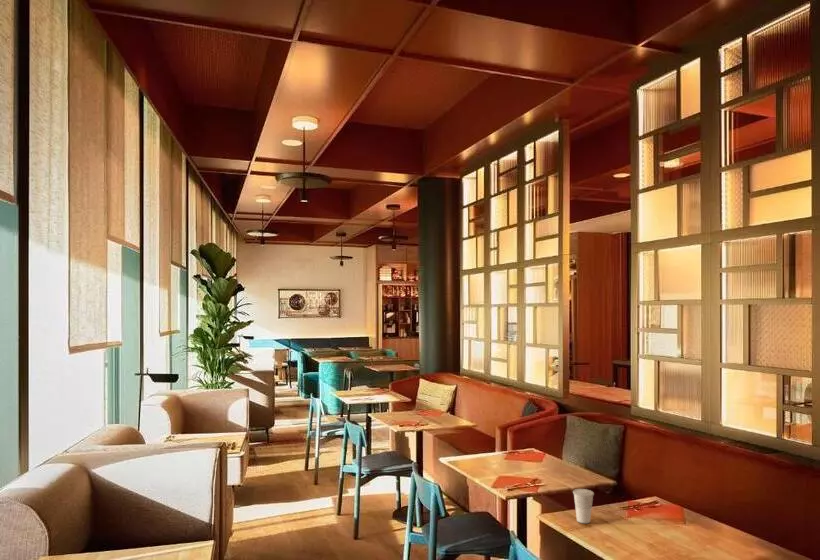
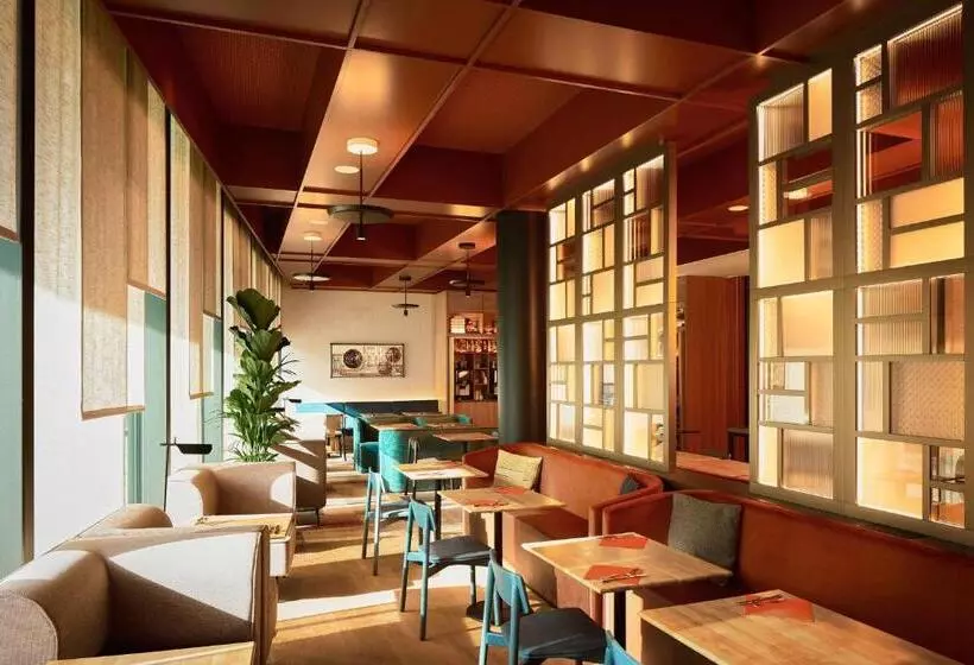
- cup [572,488,595,524]
